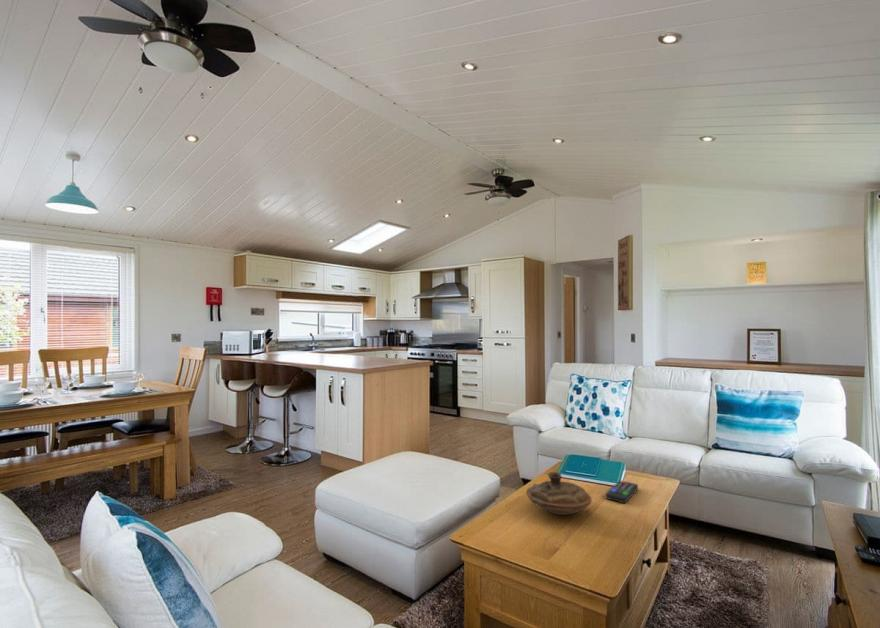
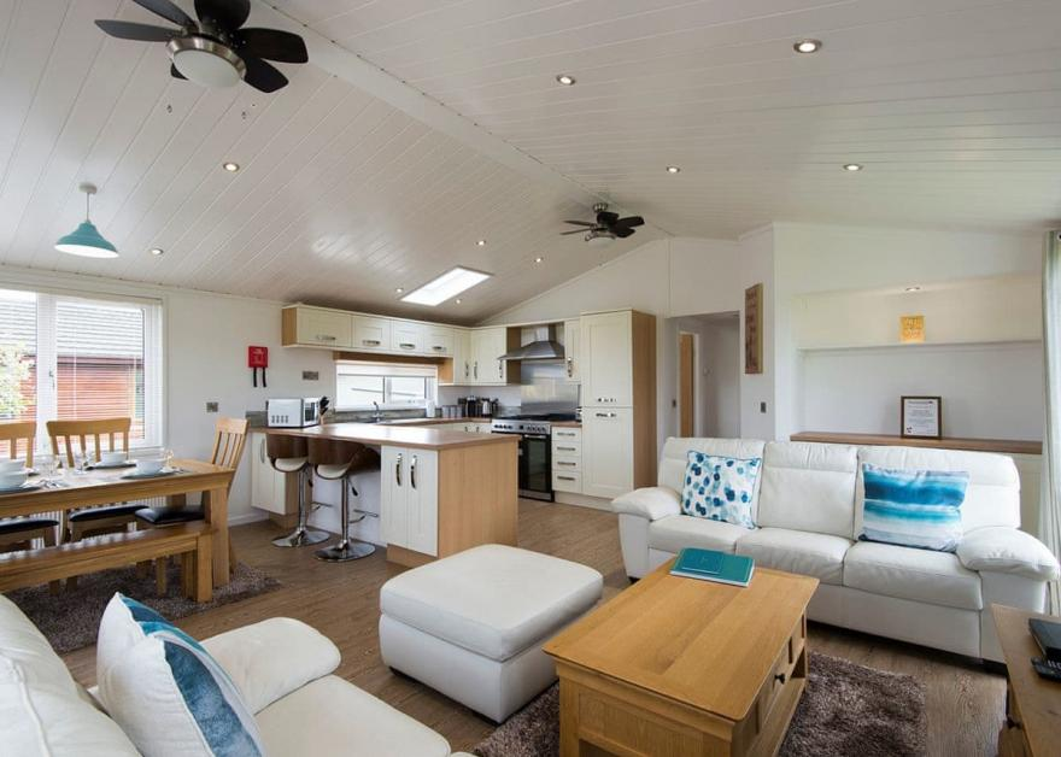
- decorative bowl [525,471,593,516]
- remote control [605,480,639,504]
